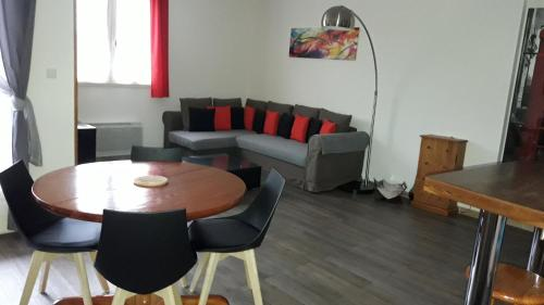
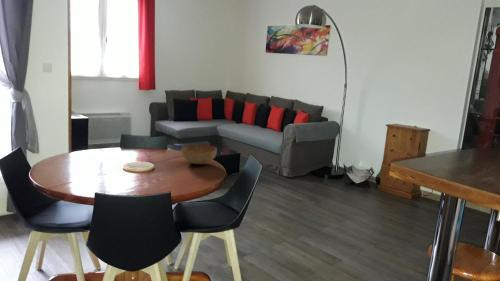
+ bowl [181,144,218,165]
